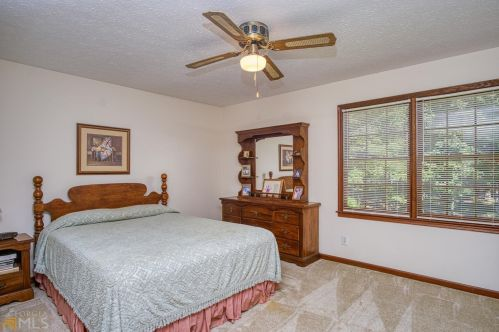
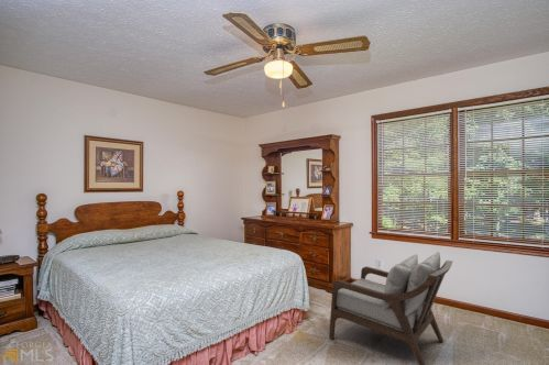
+ armchair [328,251,453,365]
